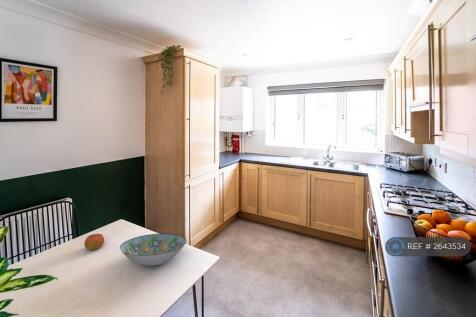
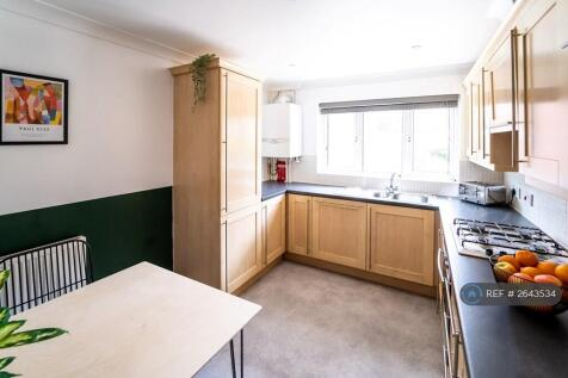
- decorative bowl [119,233,187,267]
- apple [83,233,105,251]
